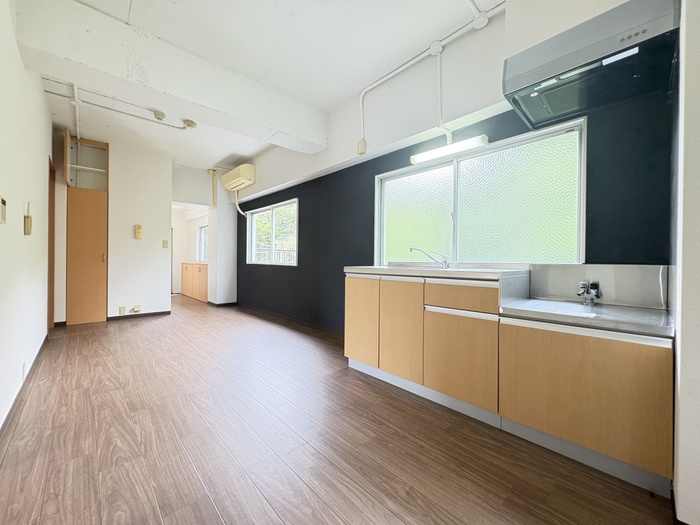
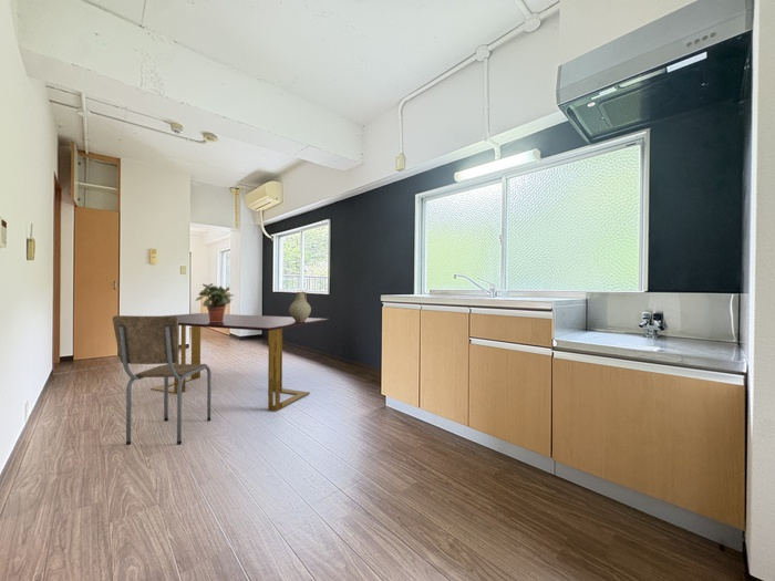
+ dining table [149,312,329,412]
+ potted plant [195,282,236,322]
+ dining chair [112,314,213,446]
+ ceramic jug [288,291,312,322]
